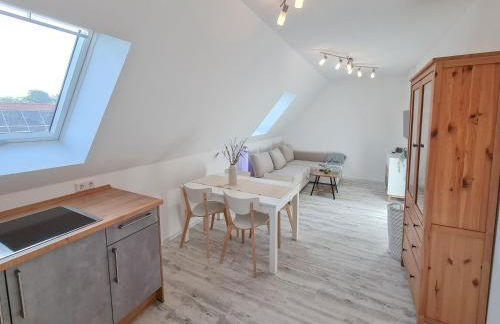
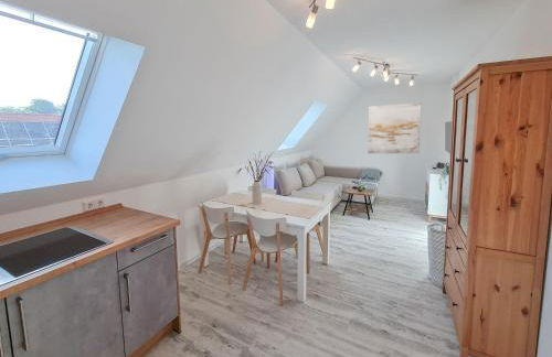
+ wall art [367,101,423,154]
